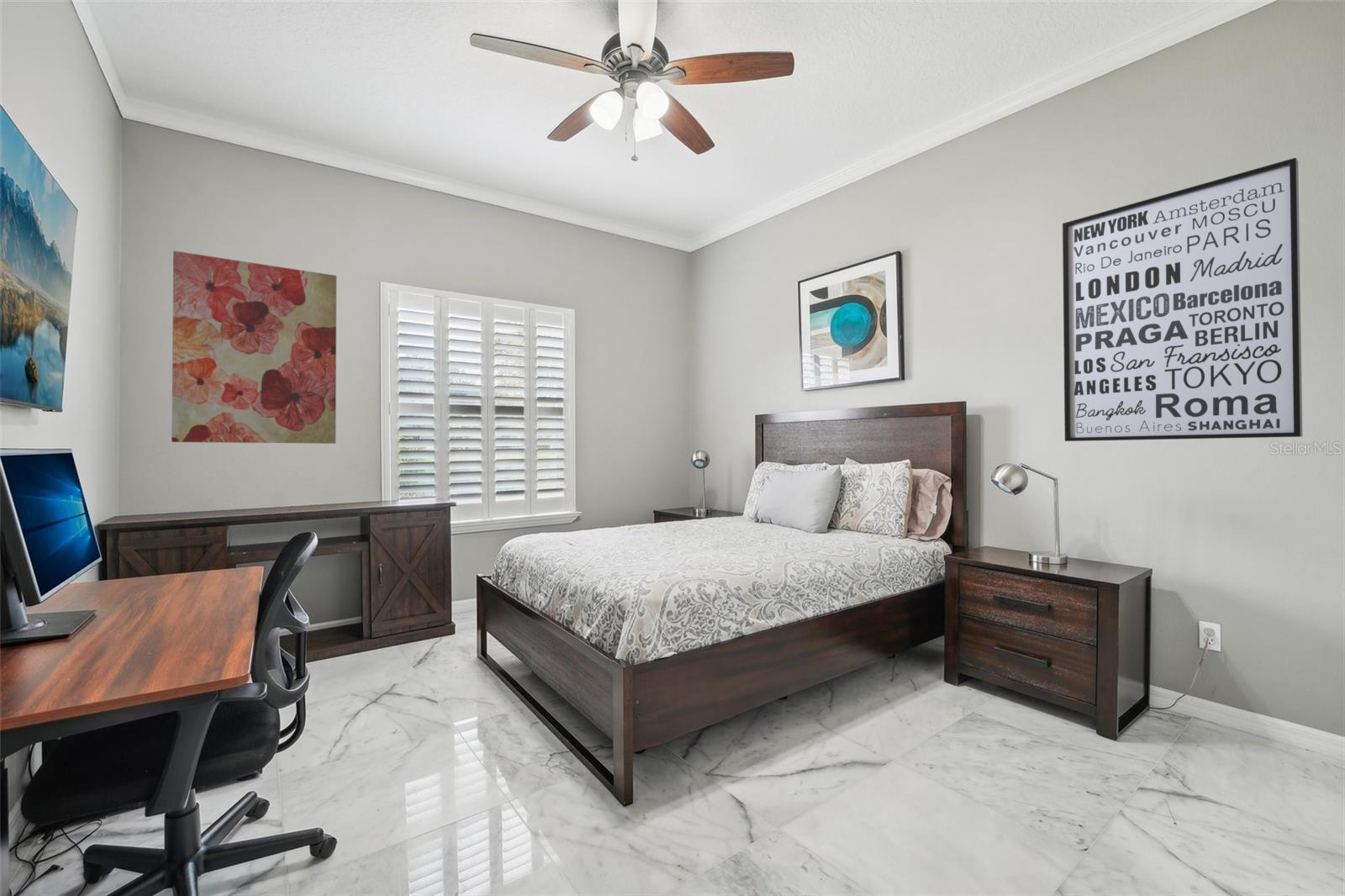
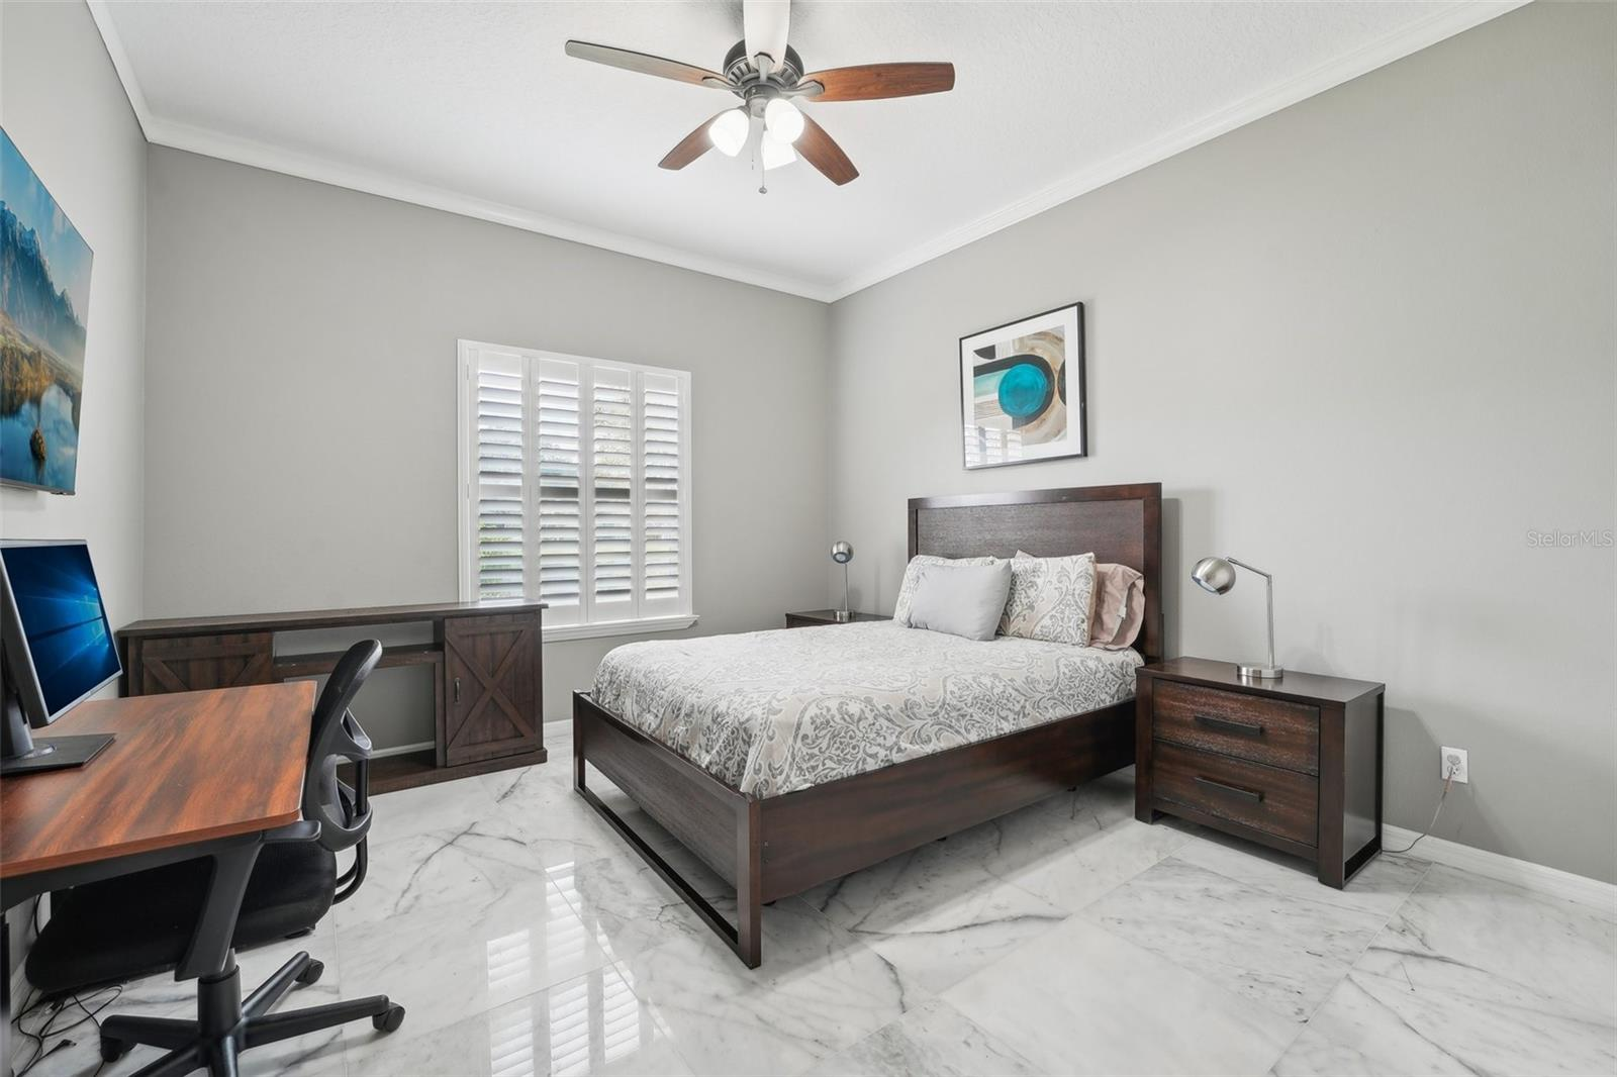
- wall art [1062,157,1303,442]
- wall art [171,250,337,445]
